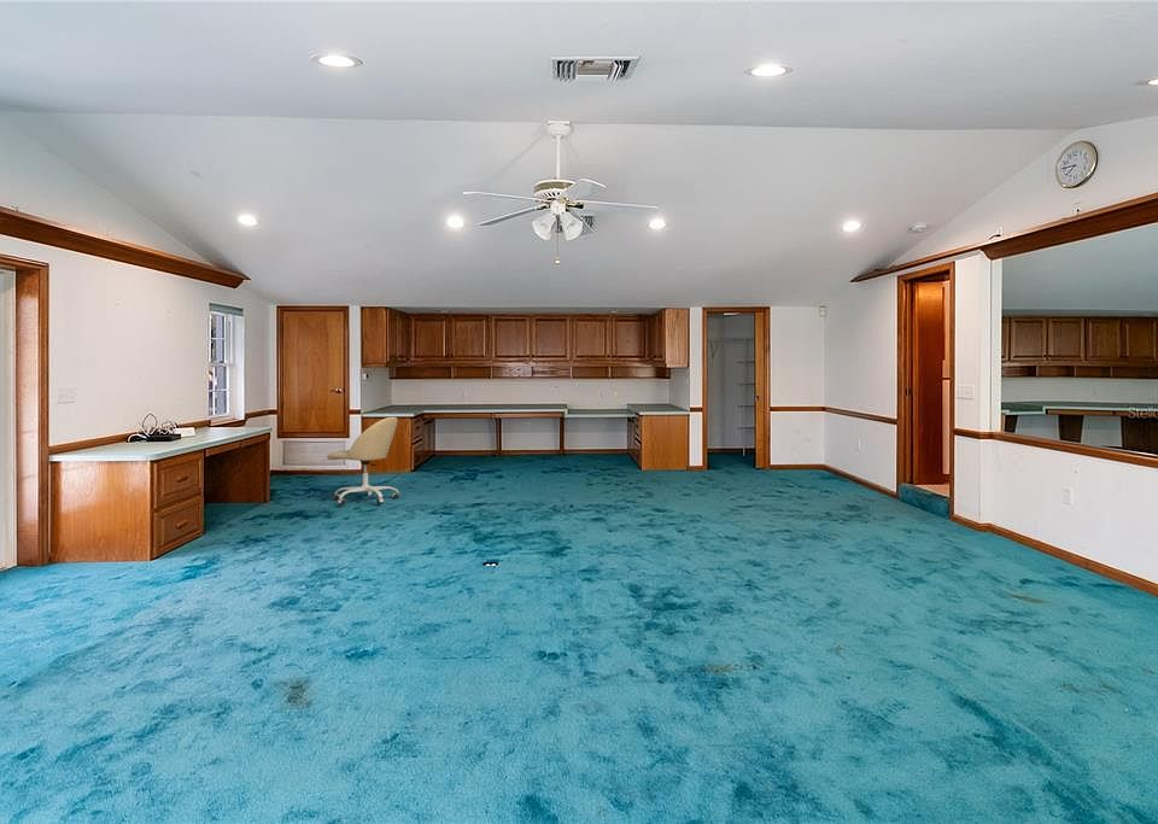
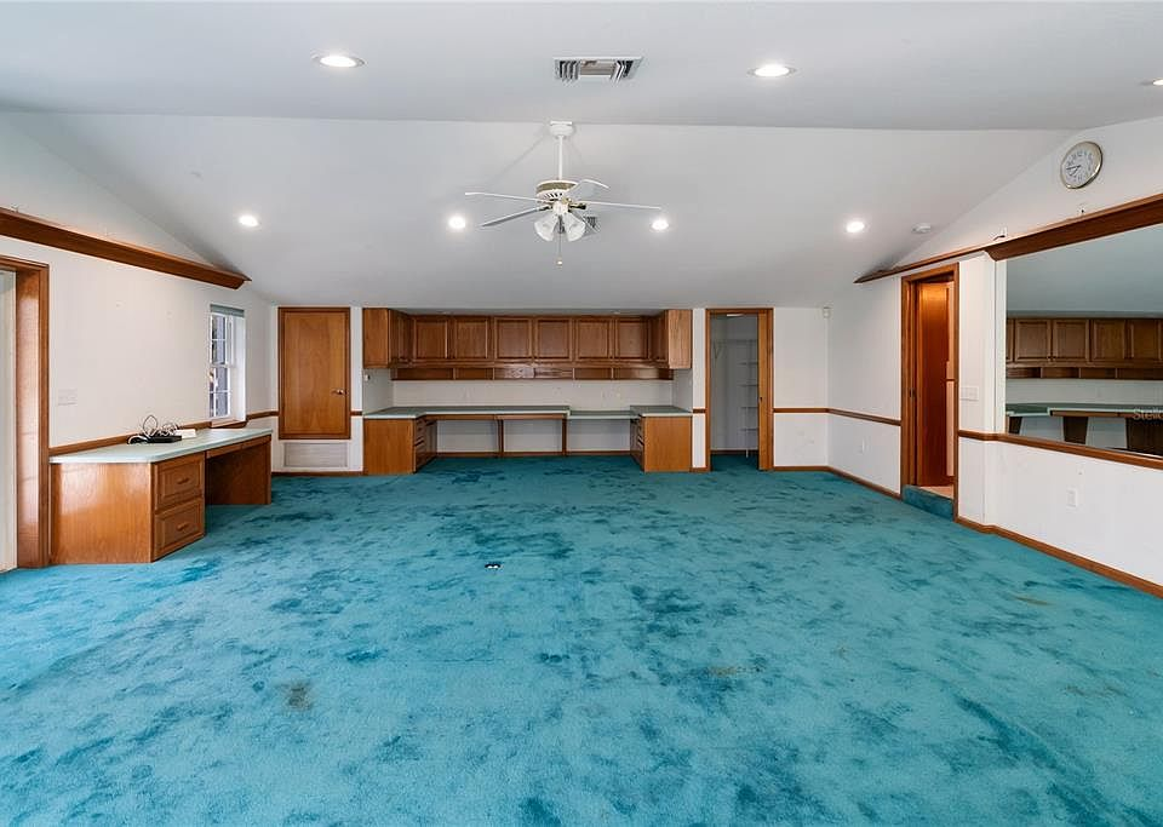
- office chair [326,416,400,507]
